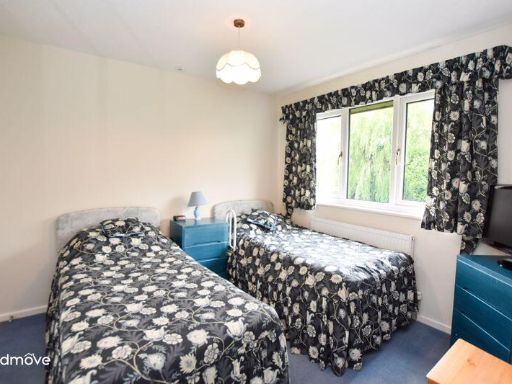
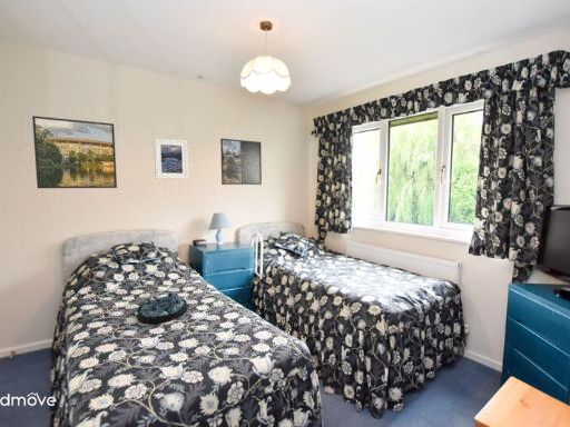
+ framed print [219,138,263,186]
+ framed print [153,137,189,180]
+ serving tray [136,292,188,326]
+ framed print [31,115,118,189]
